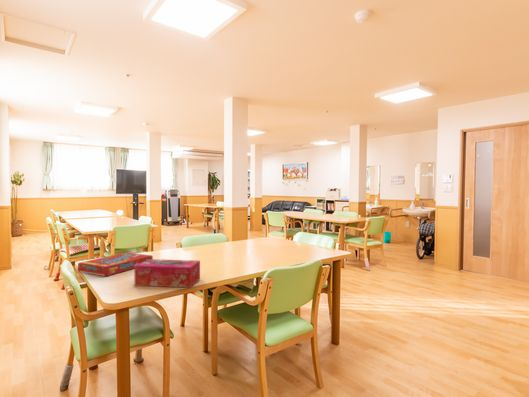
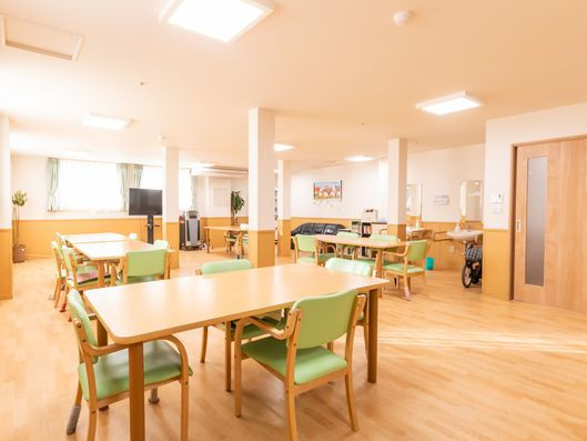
- tissue box [133,258,201,289]
- snack box [77,252,154,277]
